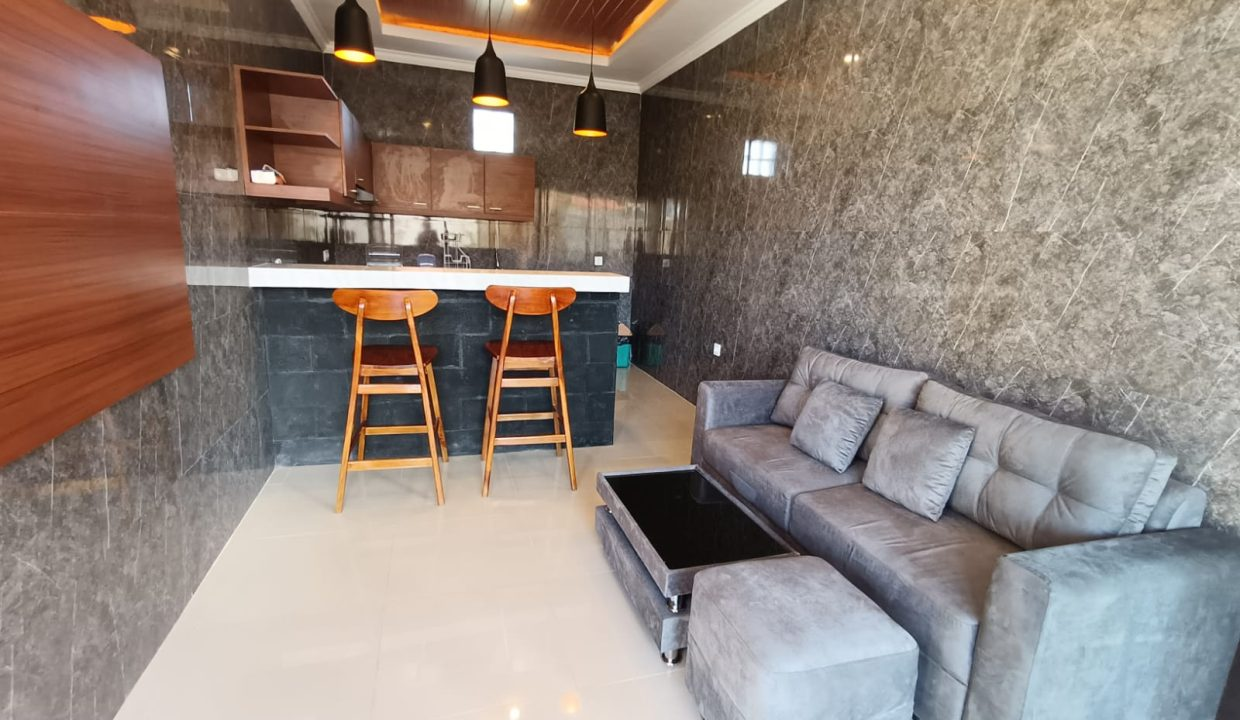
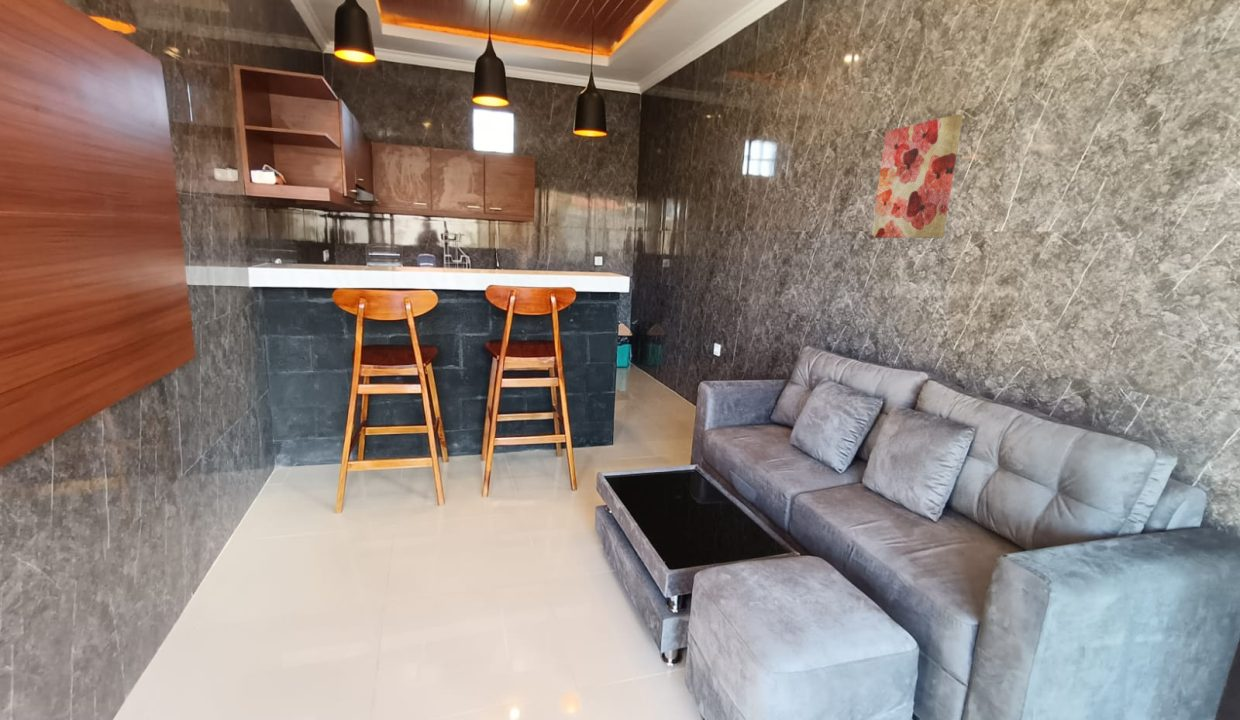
+ wall art [870,113,964,239]
